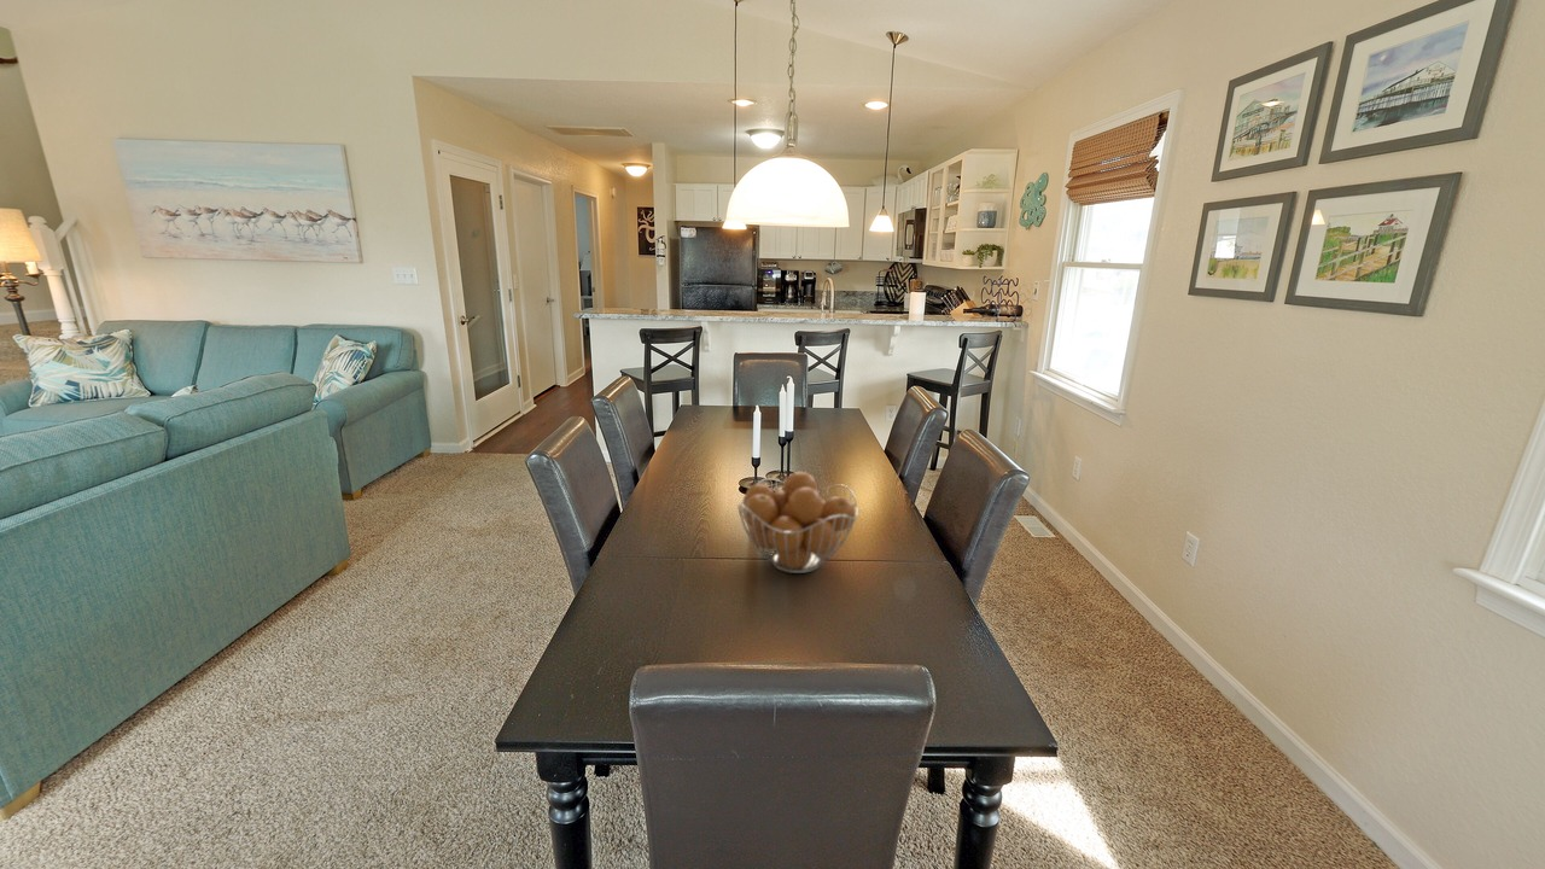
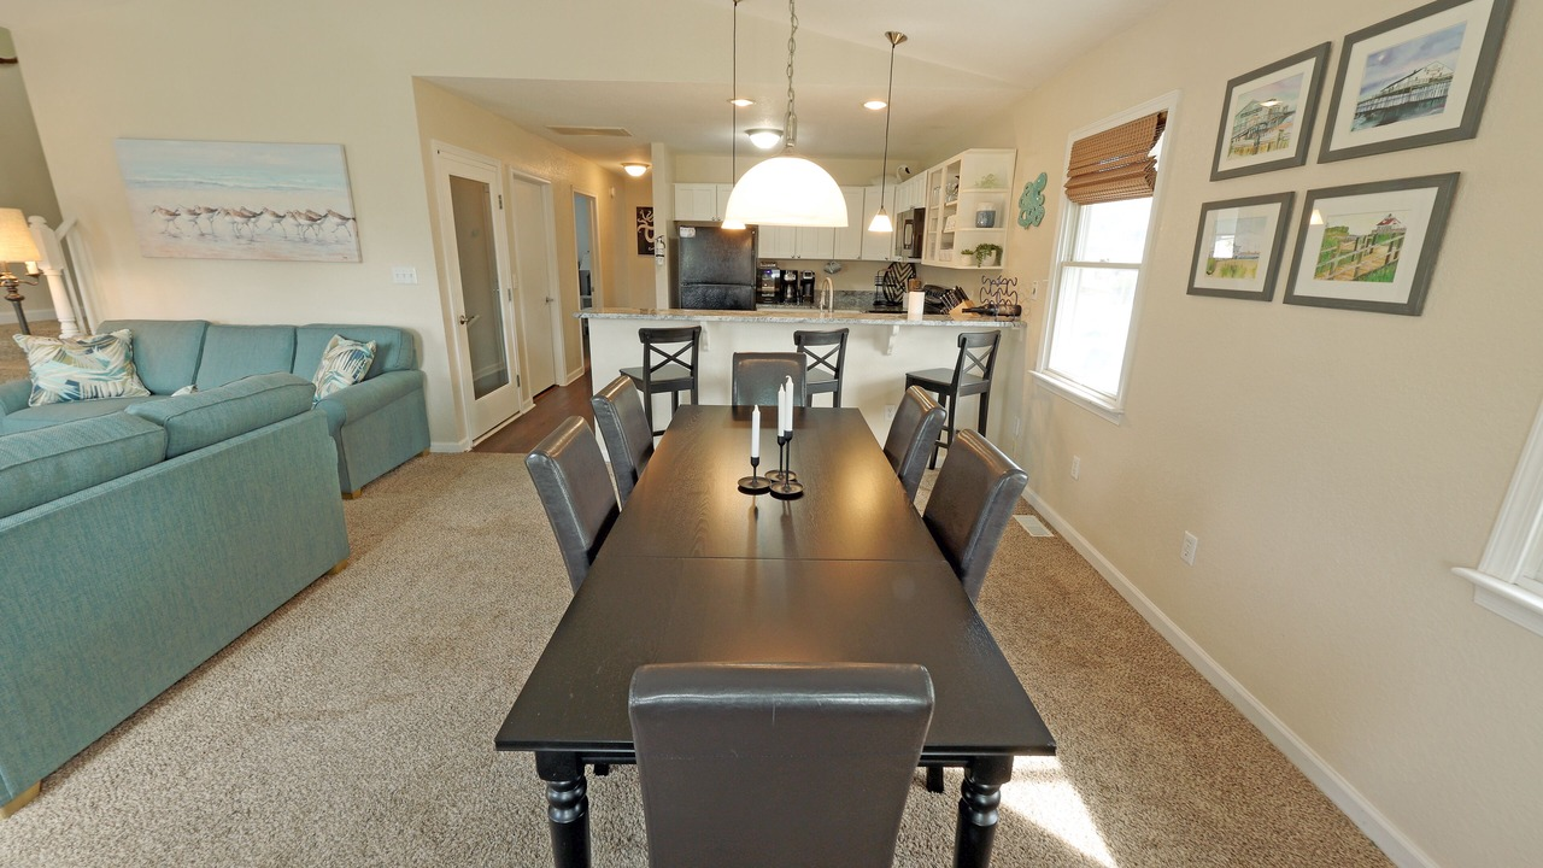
- fruit basket [736,471,858,575]
